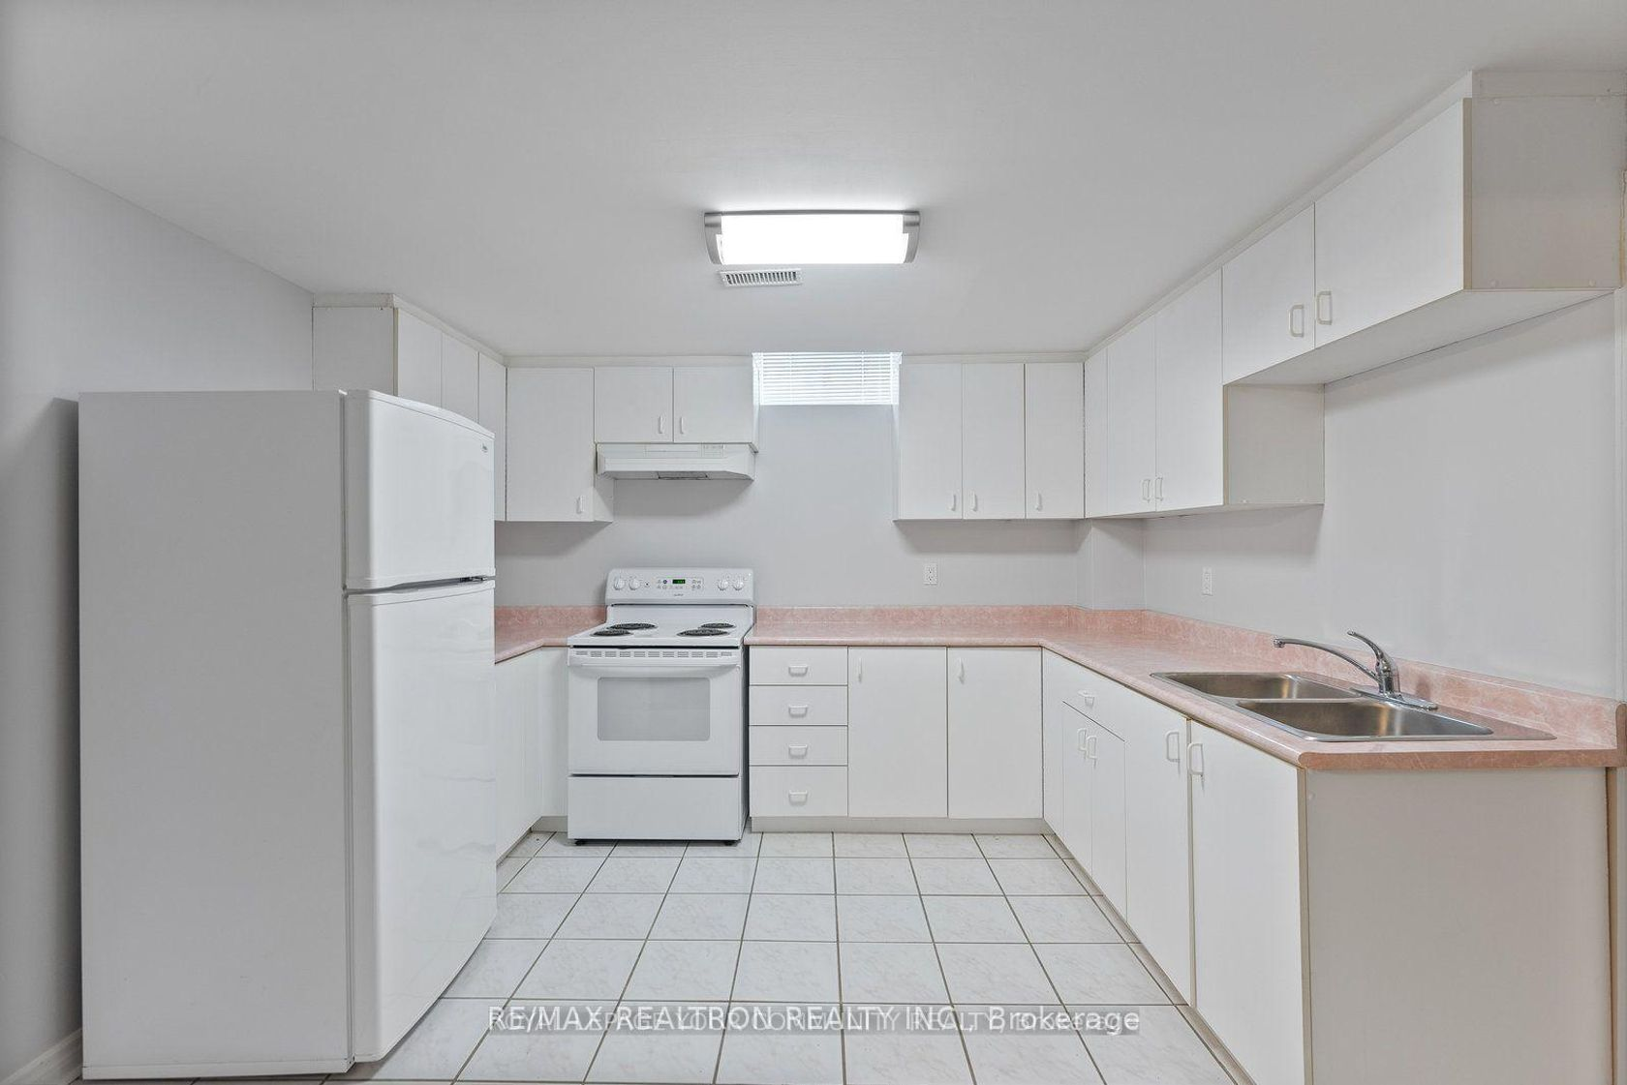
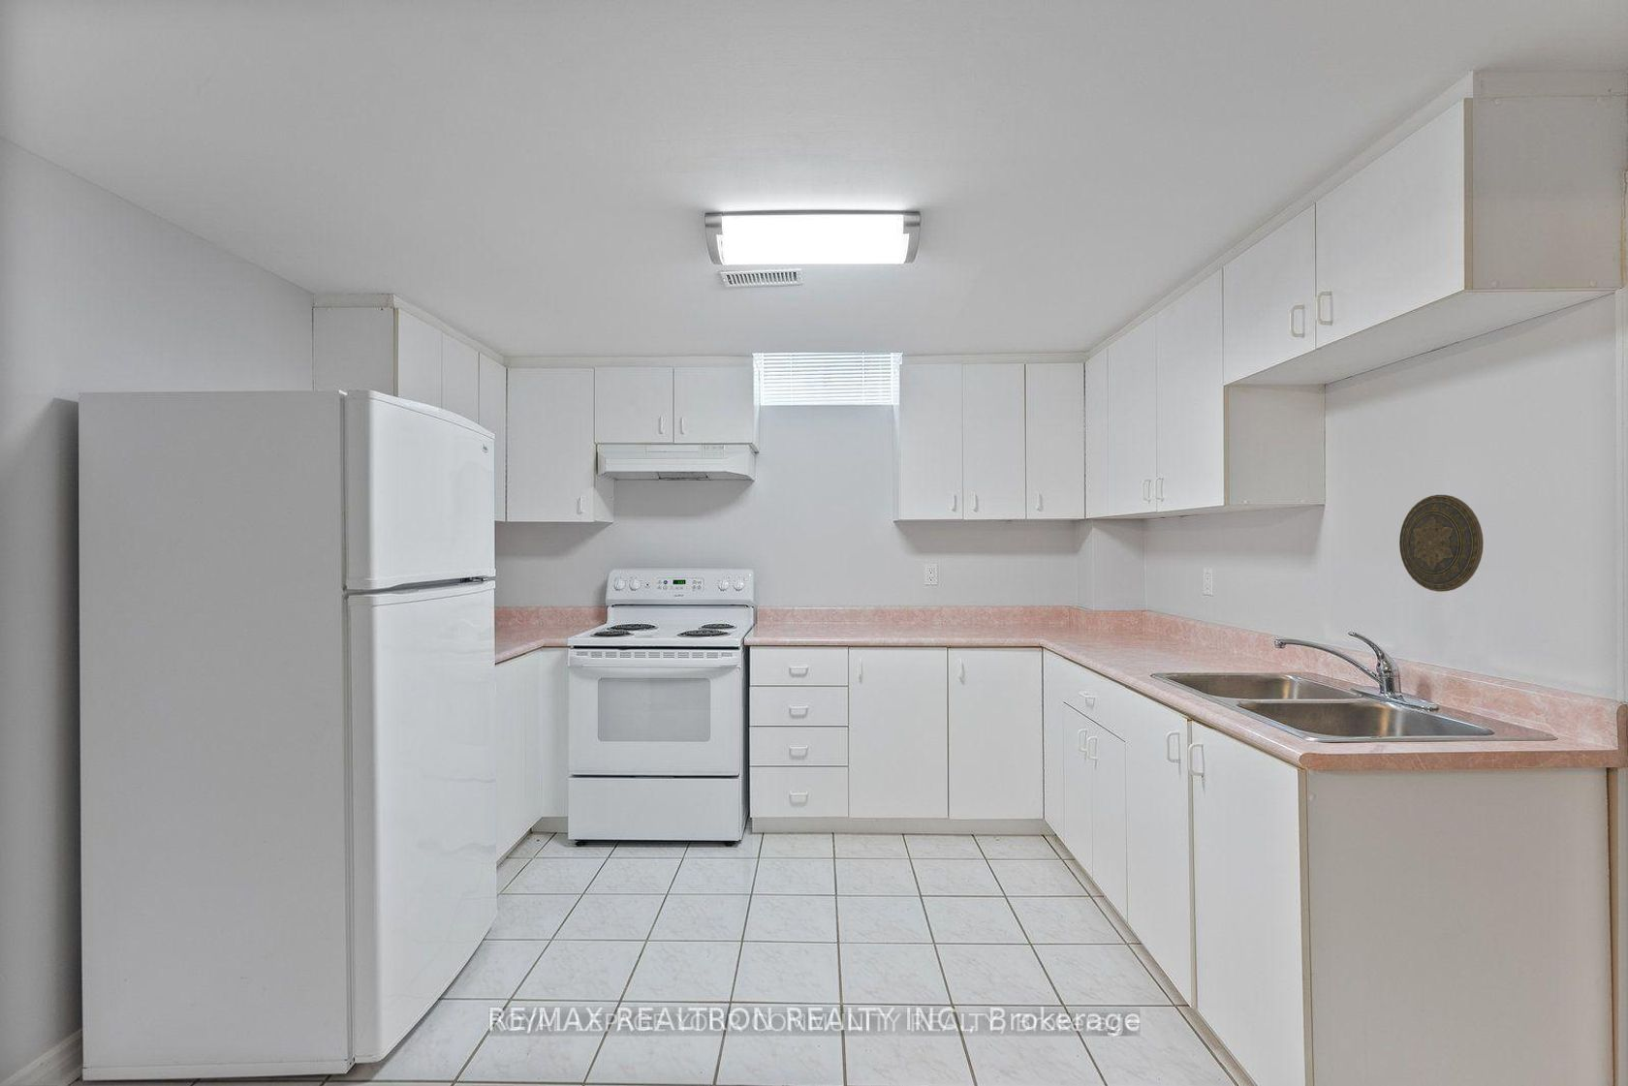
+ decorative plate [1399,495,1485,593]
